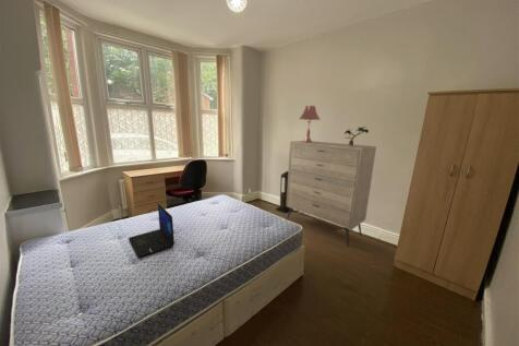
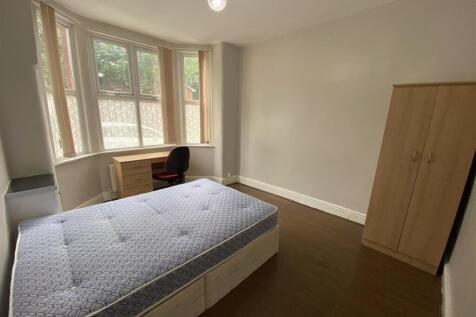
- table lamp [298,105,322,143]
- laptop [128,203,176,259]
- lantern [275,170,294,214]
- dresser [286,140,377,248]
- potted plant [343,126,370,145]
